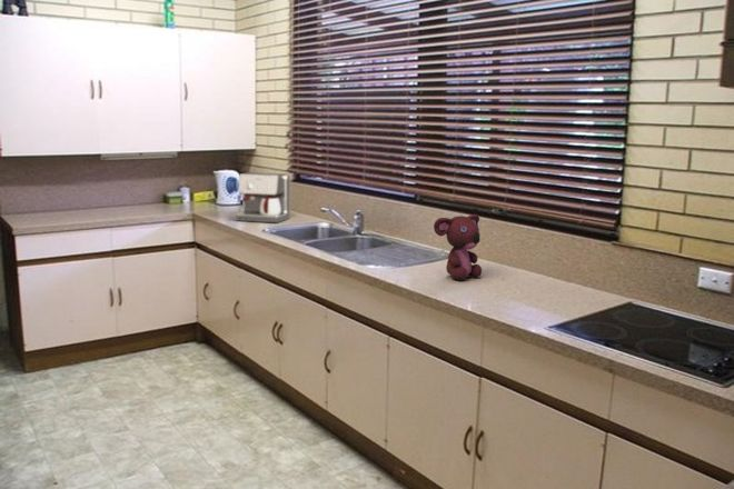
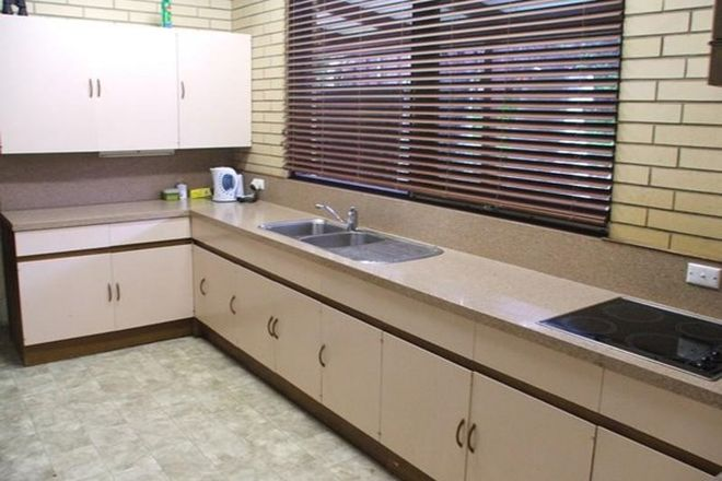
- teddy bear [433,213,483,281]
- coffee maker [235,171,291,223]
